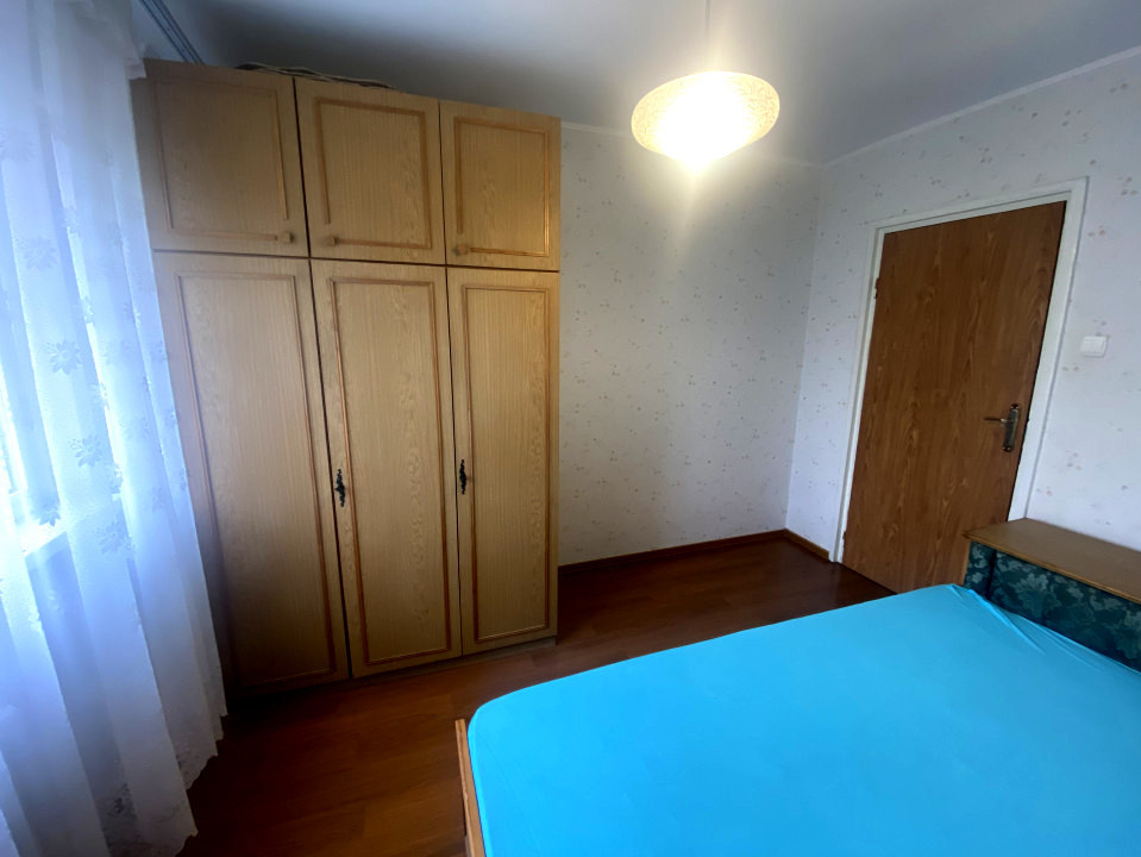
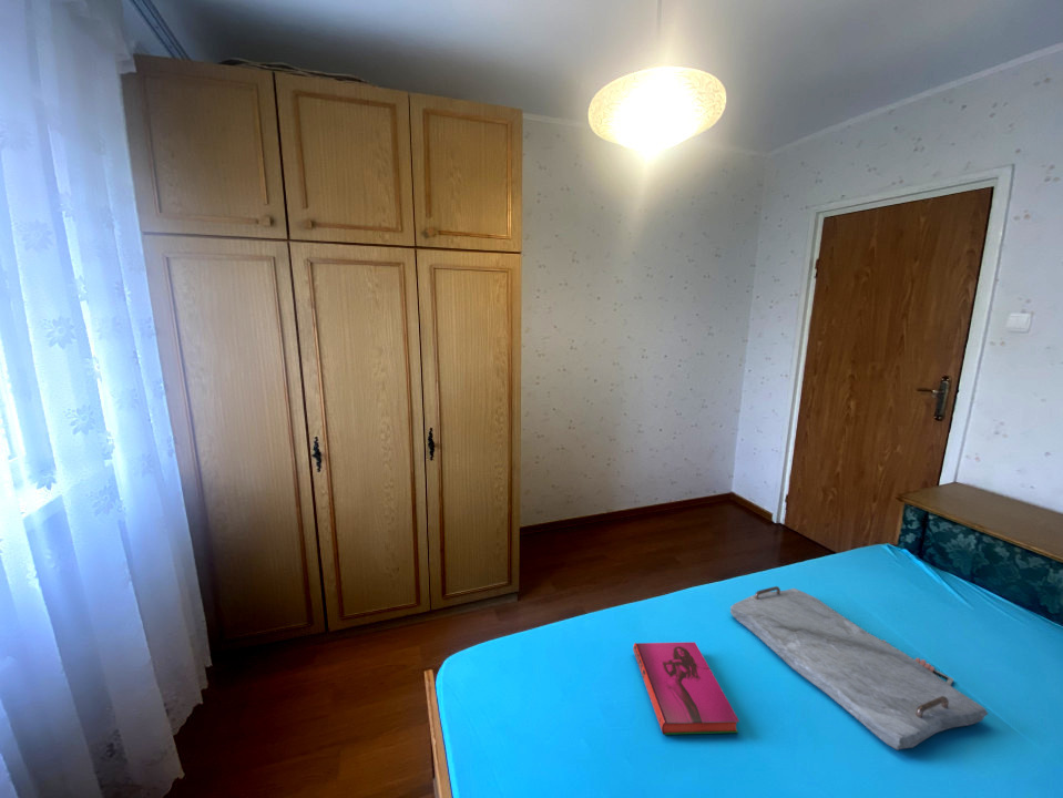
+ hardback book [632,641,740,736]
+ serving tray [729,585,989,751]
